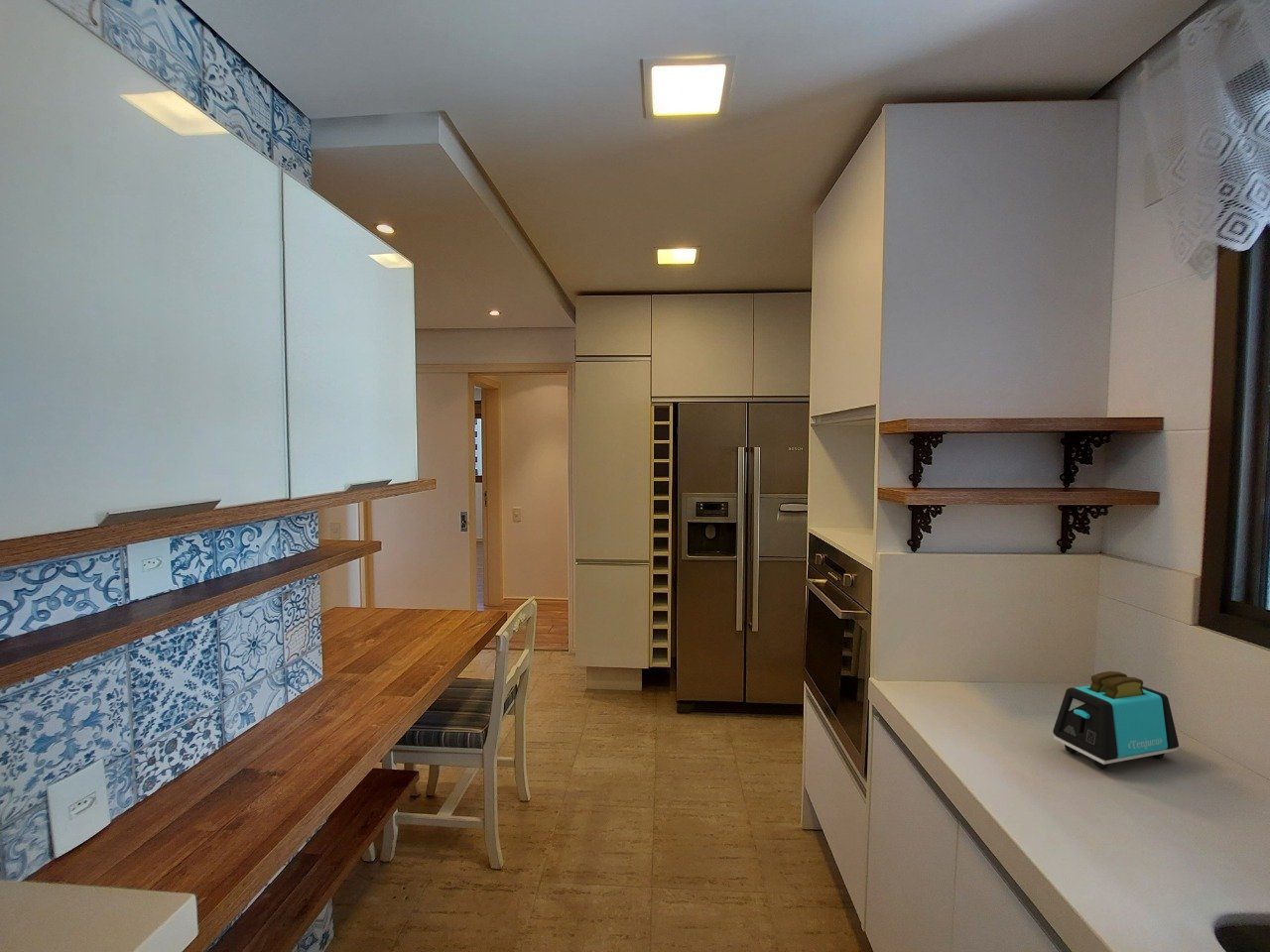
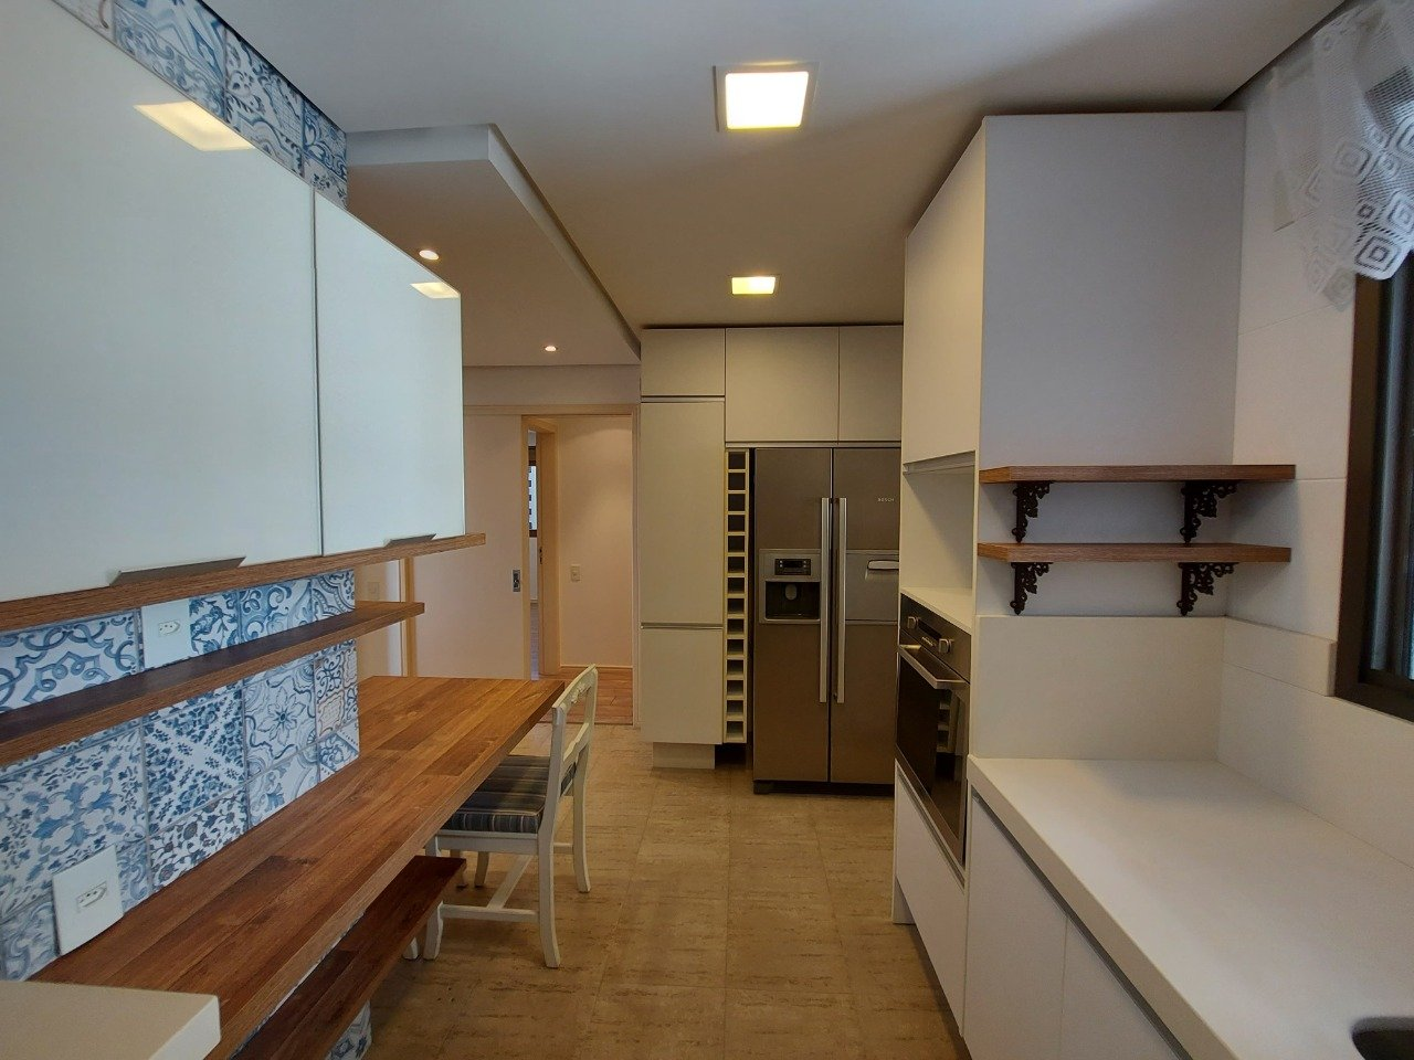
- toaster [1052,670,1180,771]
